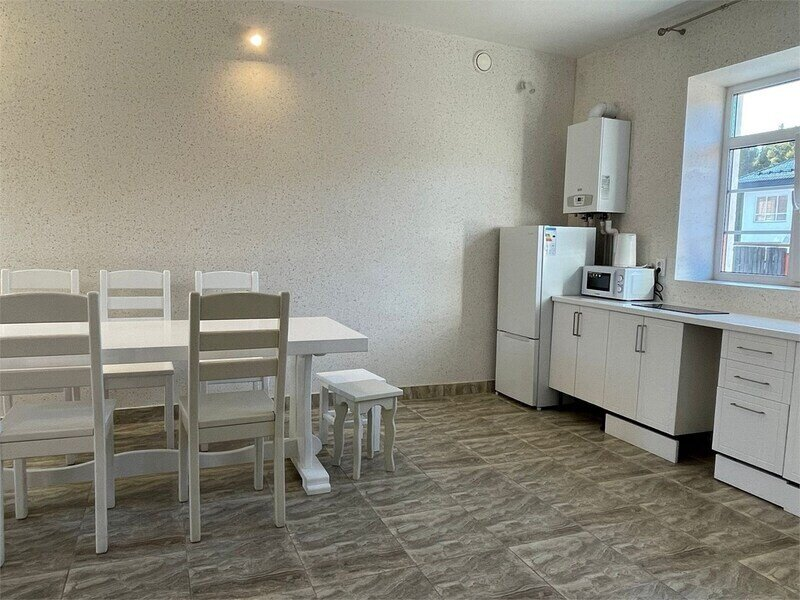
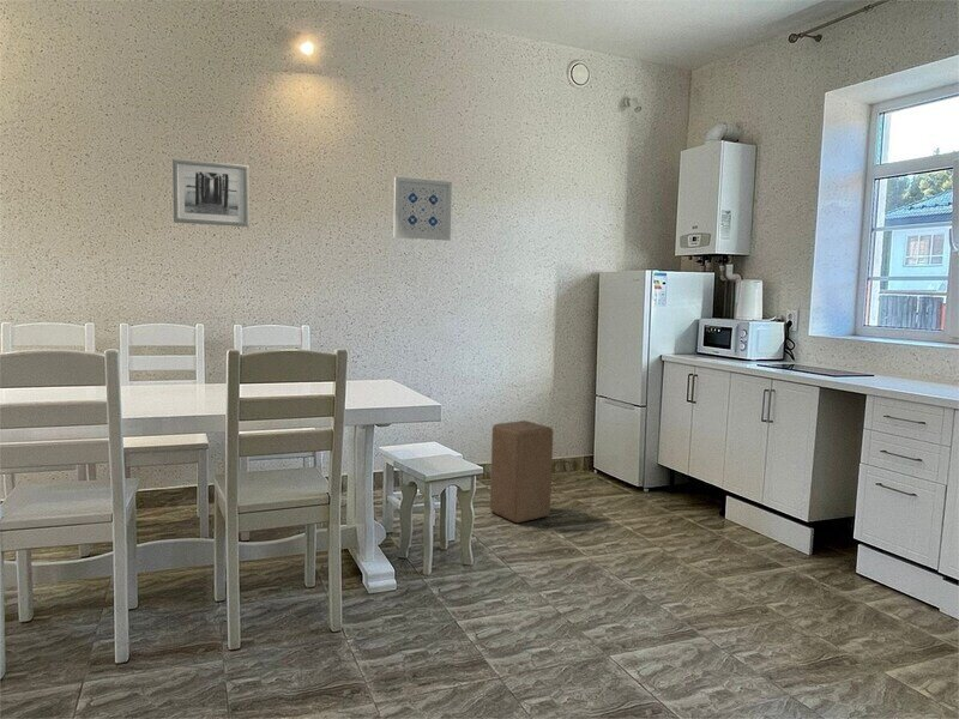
+ wall art [392,176,453,242]
+ stool [489,419,554,524]
+ wall art [171,158,251,228]
